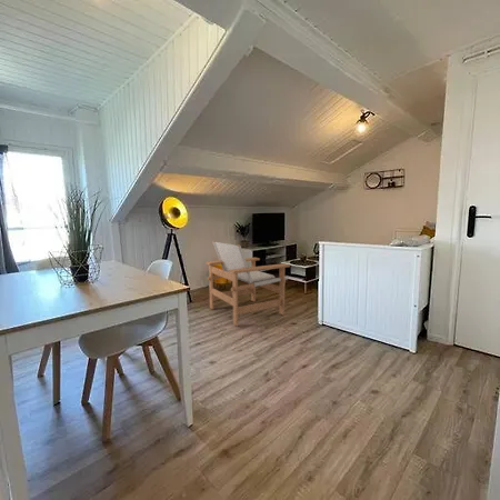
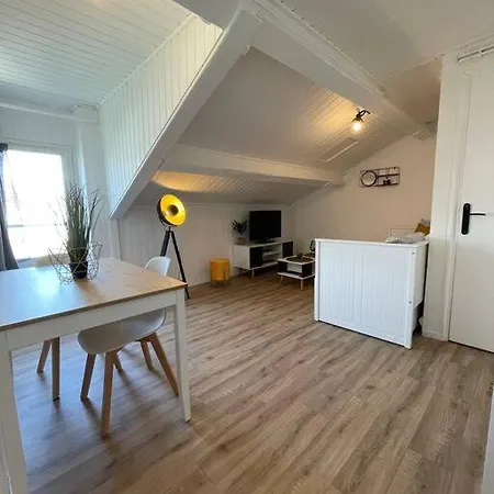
- lounge chair [204,240,291,327]
